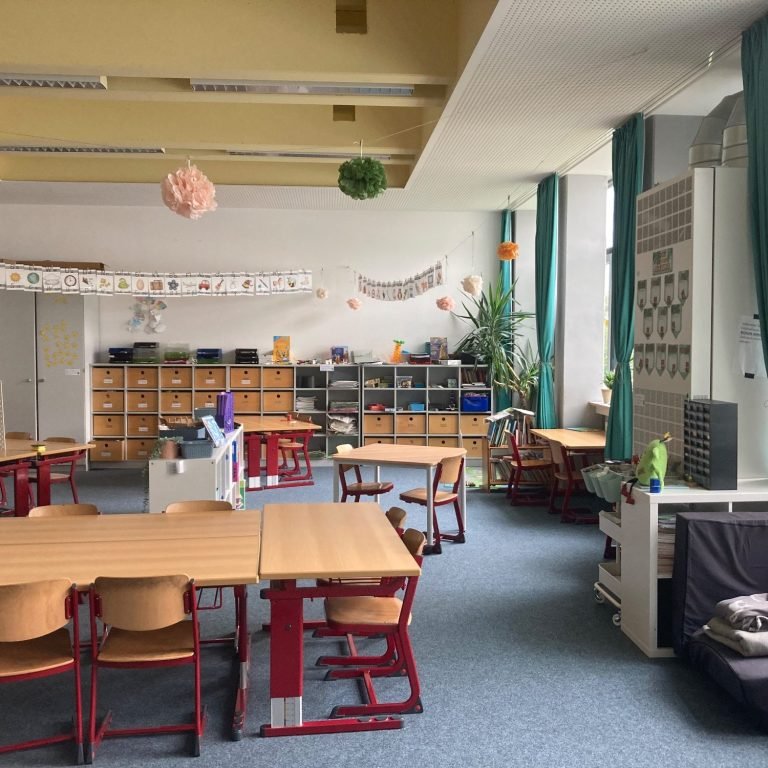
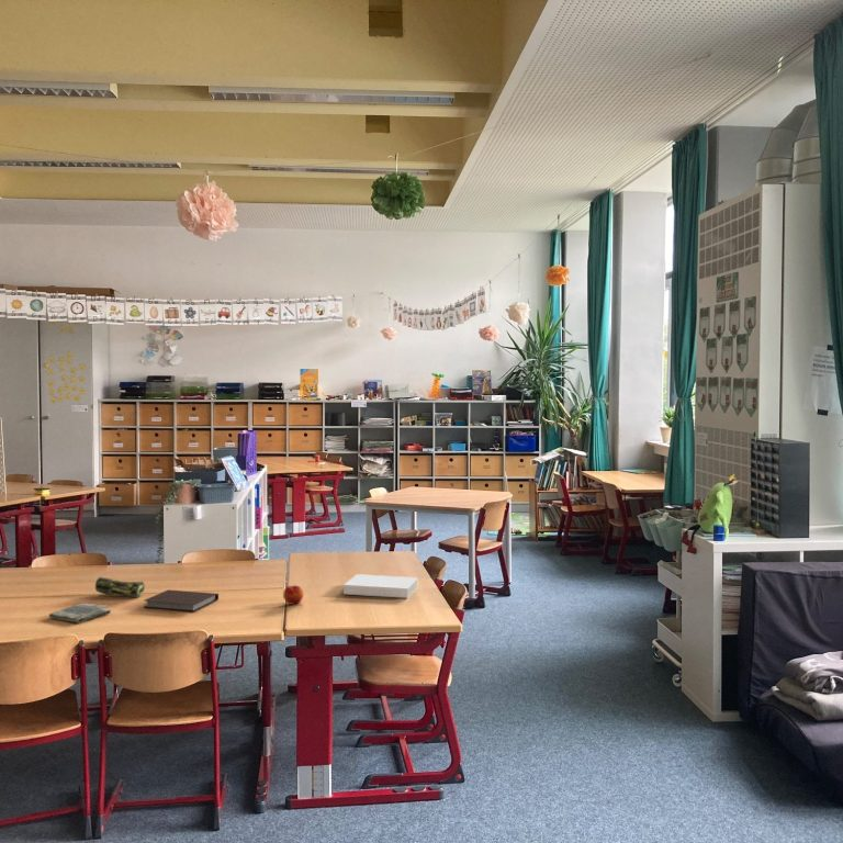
+ paper stack [342,573,418,599]
+ apple [282,584,304,606]
+ pencil case [94,576,146,598]
+ notebook [144,588,220,612]
+ dish towel [48,603,112,625]
